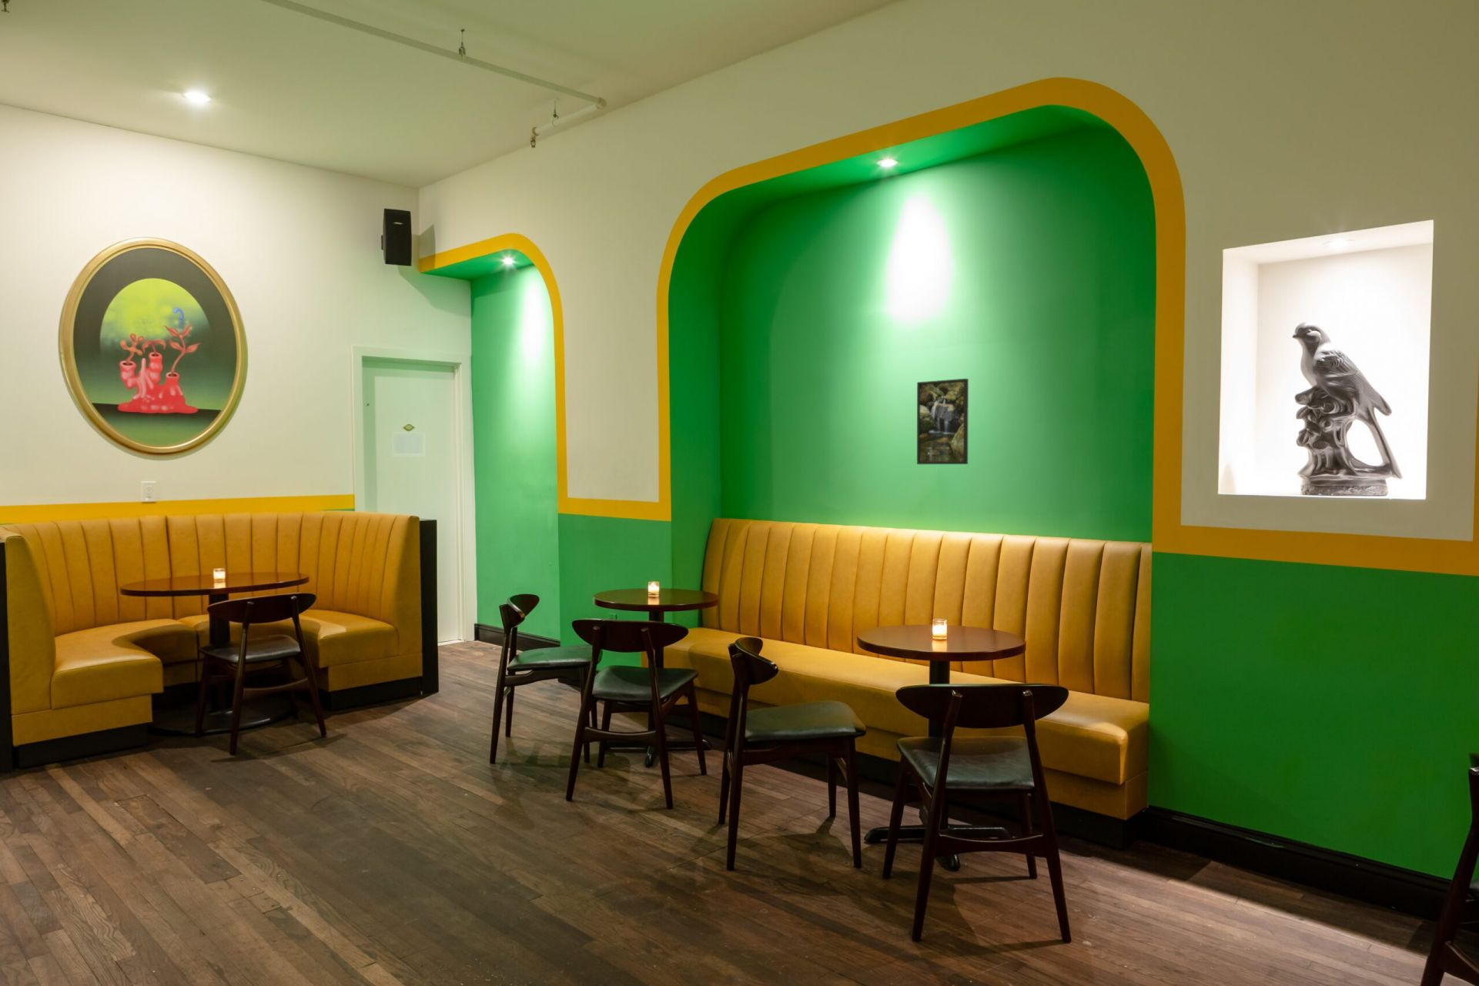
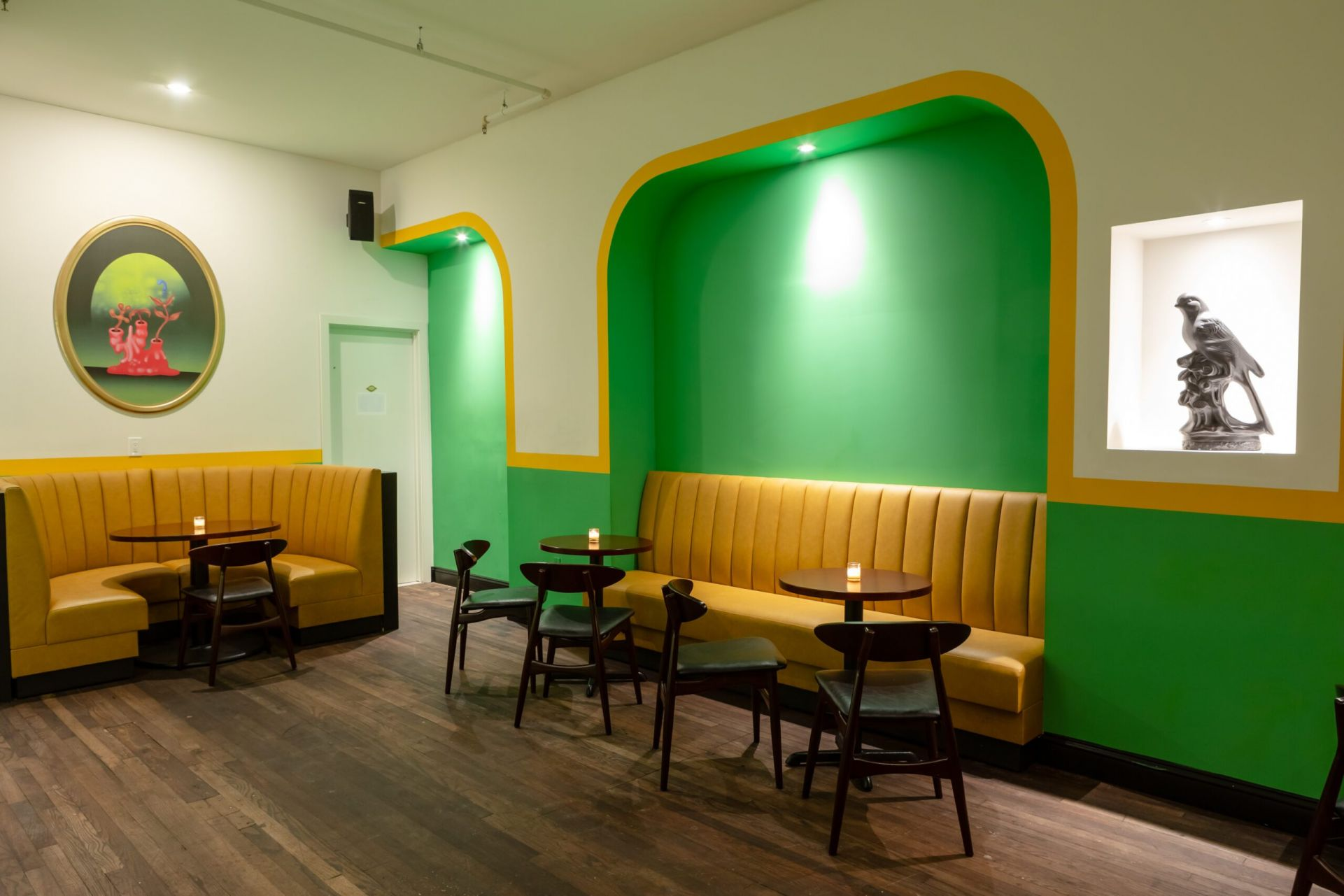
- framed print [917,377,969,464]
